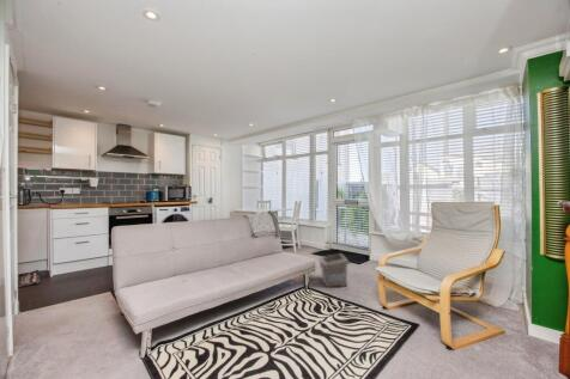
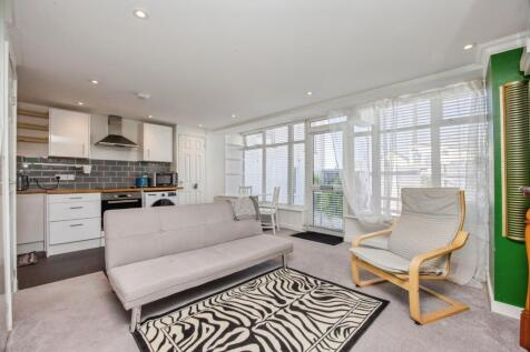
- storage basket [317,252,350,288]
